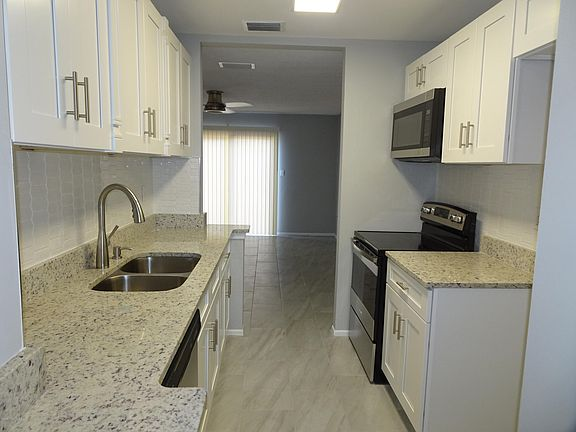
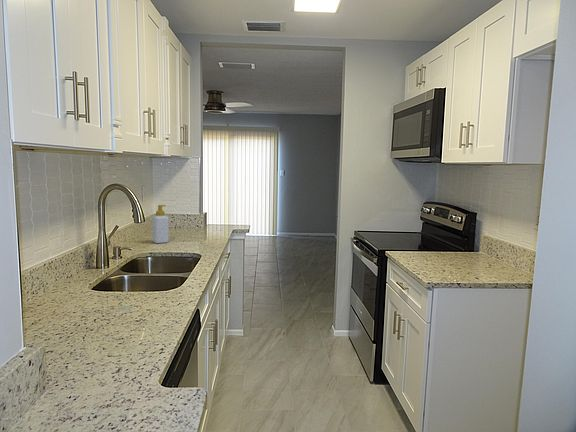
+ soap bottle [151,204,170,244]
